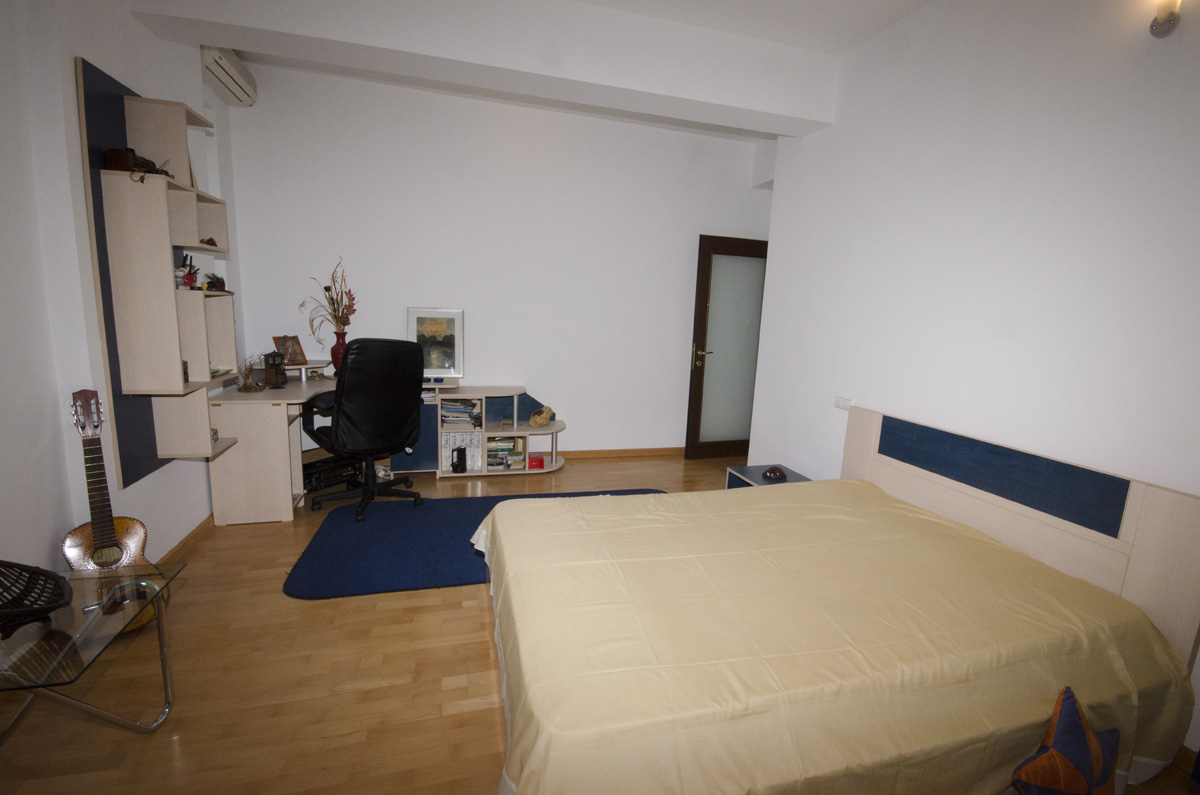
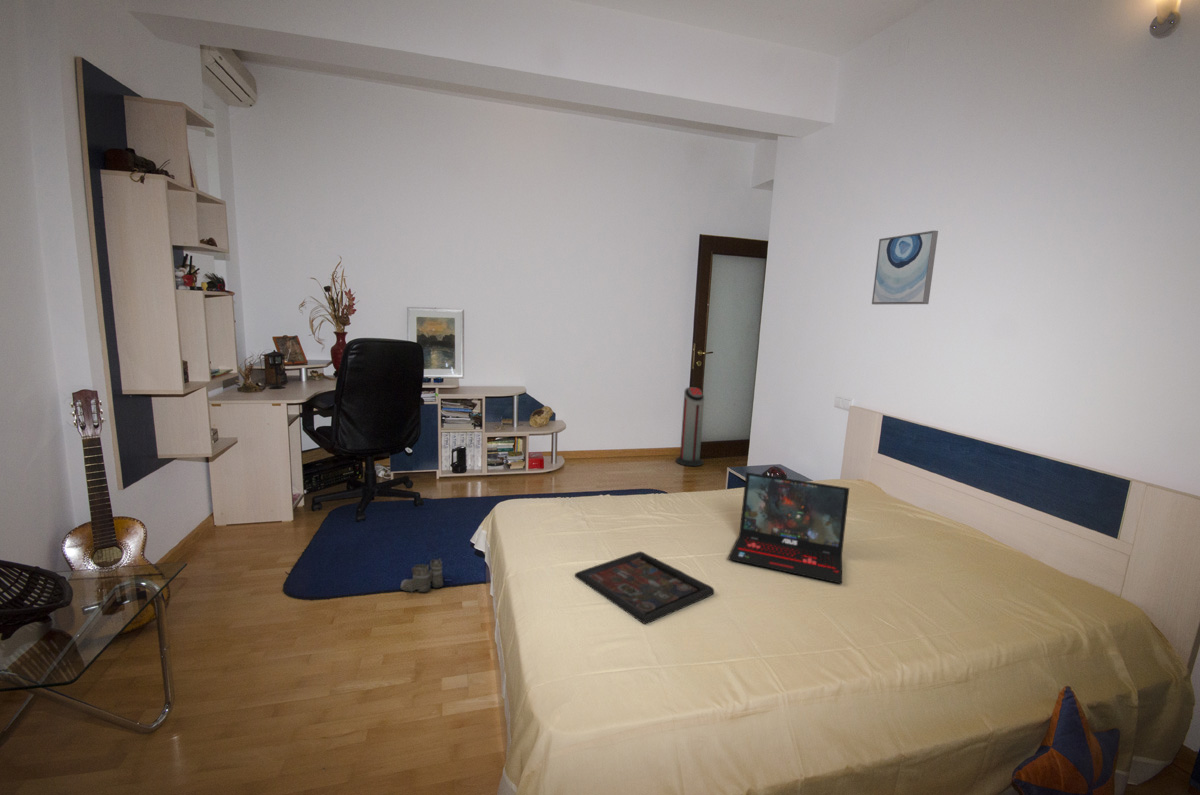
+ wall art [871,230,939,306]
+ air purifier [675,386,705,467]
+ laptop [727,471,850,585]
+ decorative tray [574,550,715,625]
+ boots [399,558,444,598]
